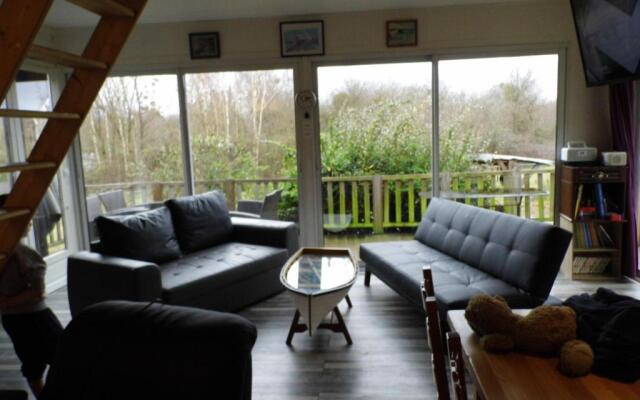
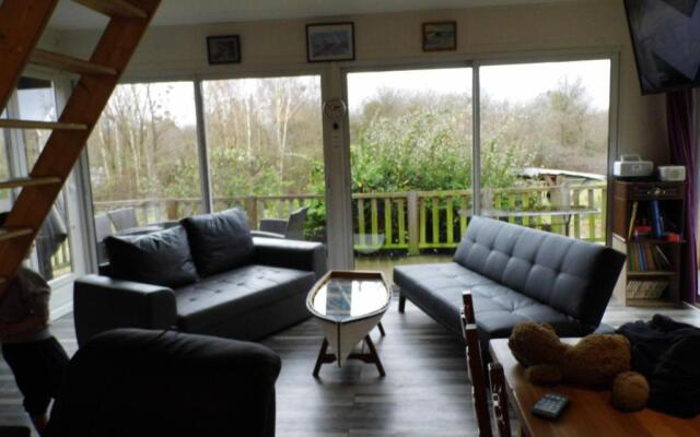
+ smartphone [529,390,571,421]
